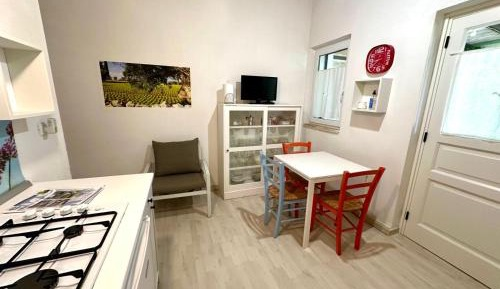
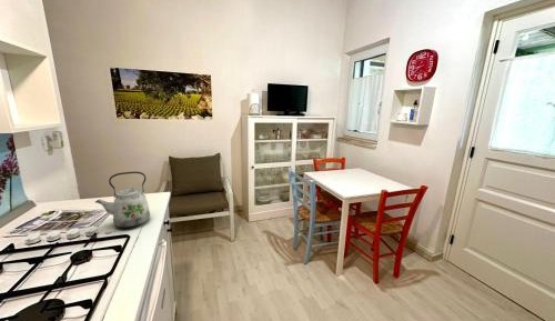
+ kettle [94,170,151,229]
